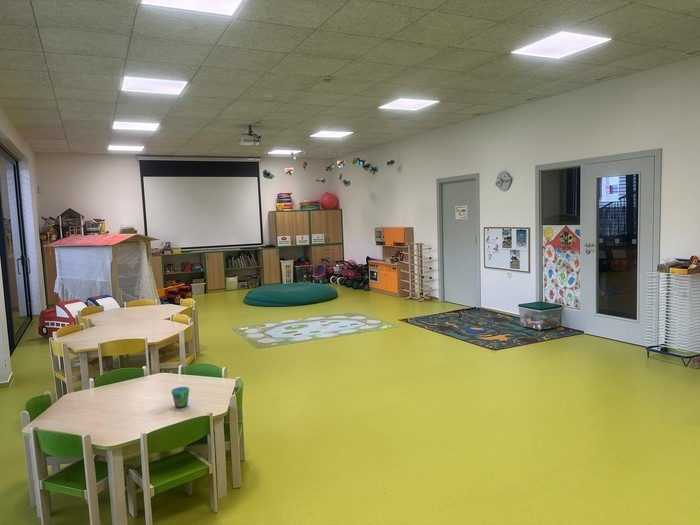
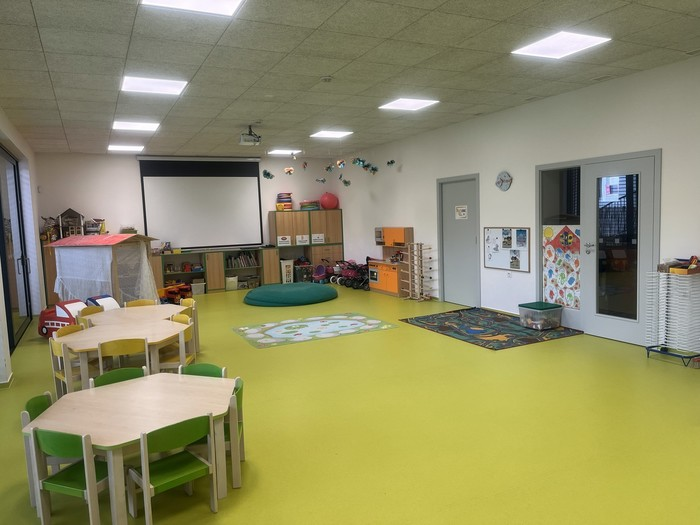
- snack cup [170,386,190,408]
